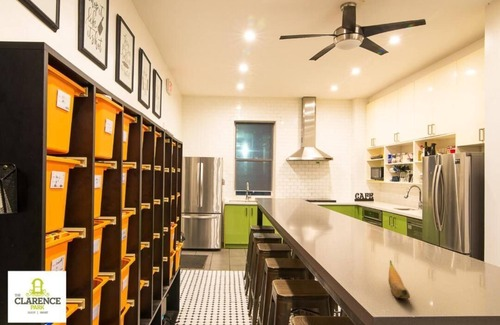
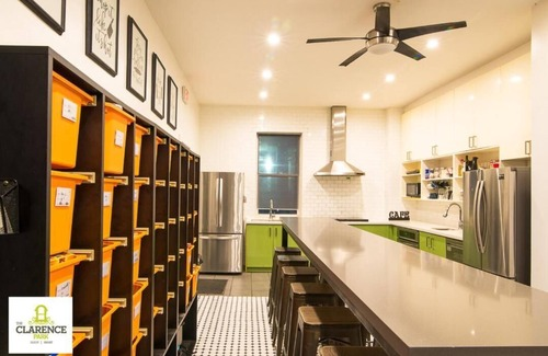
- banana [387,259,411,299]
